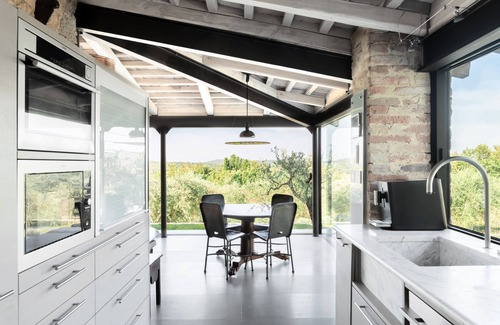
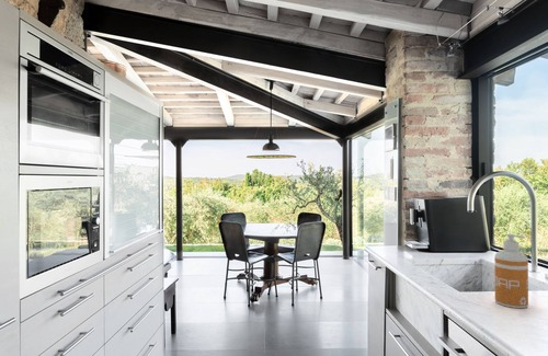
+ soap dispenser [493,233,529,309]
